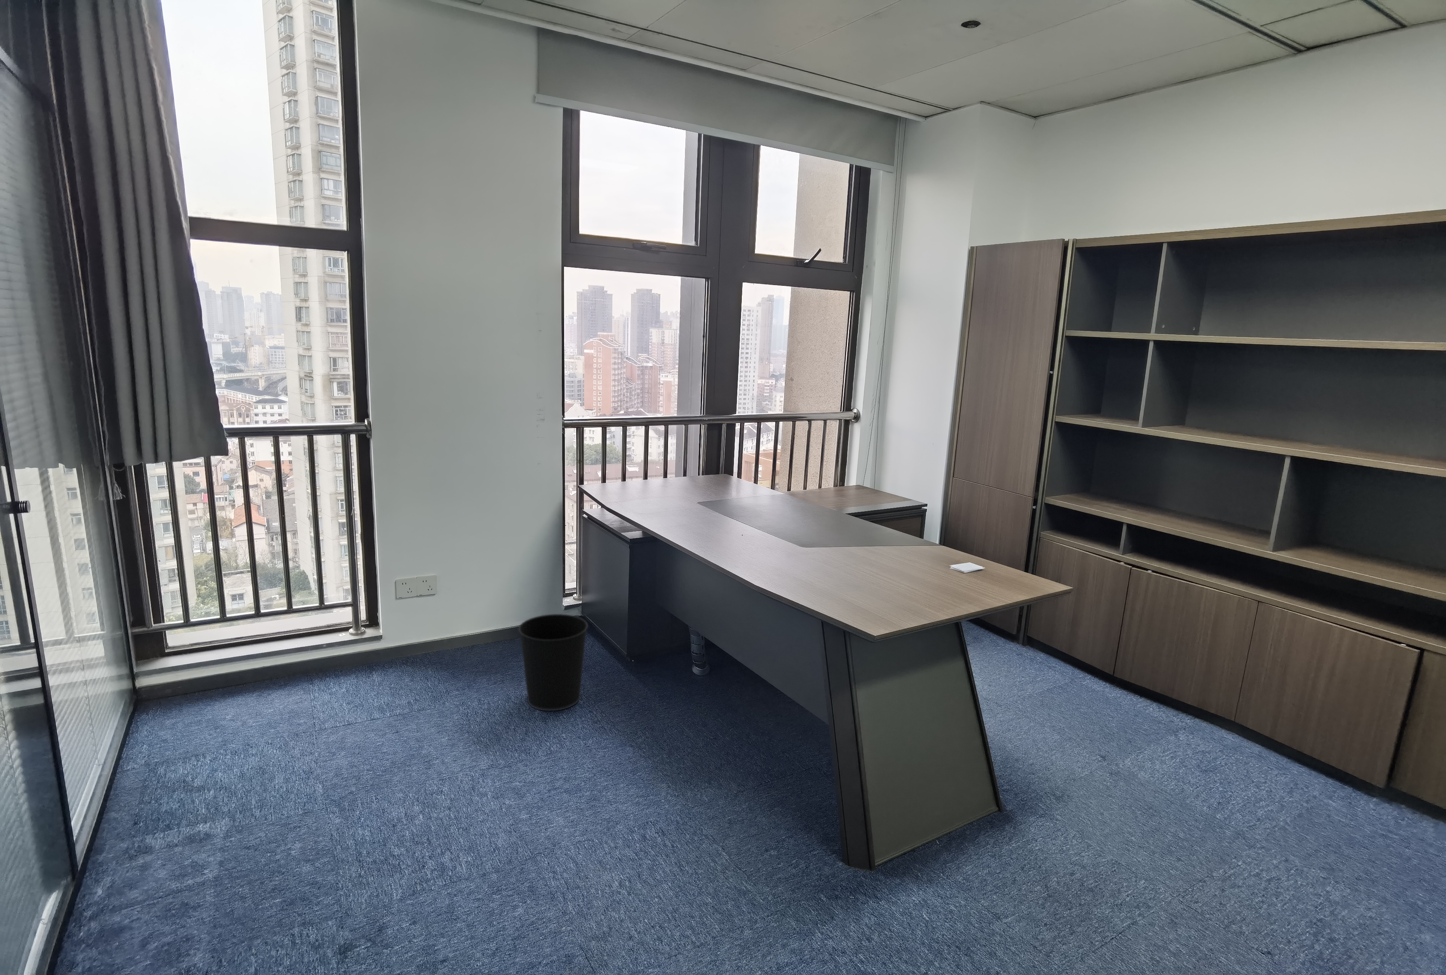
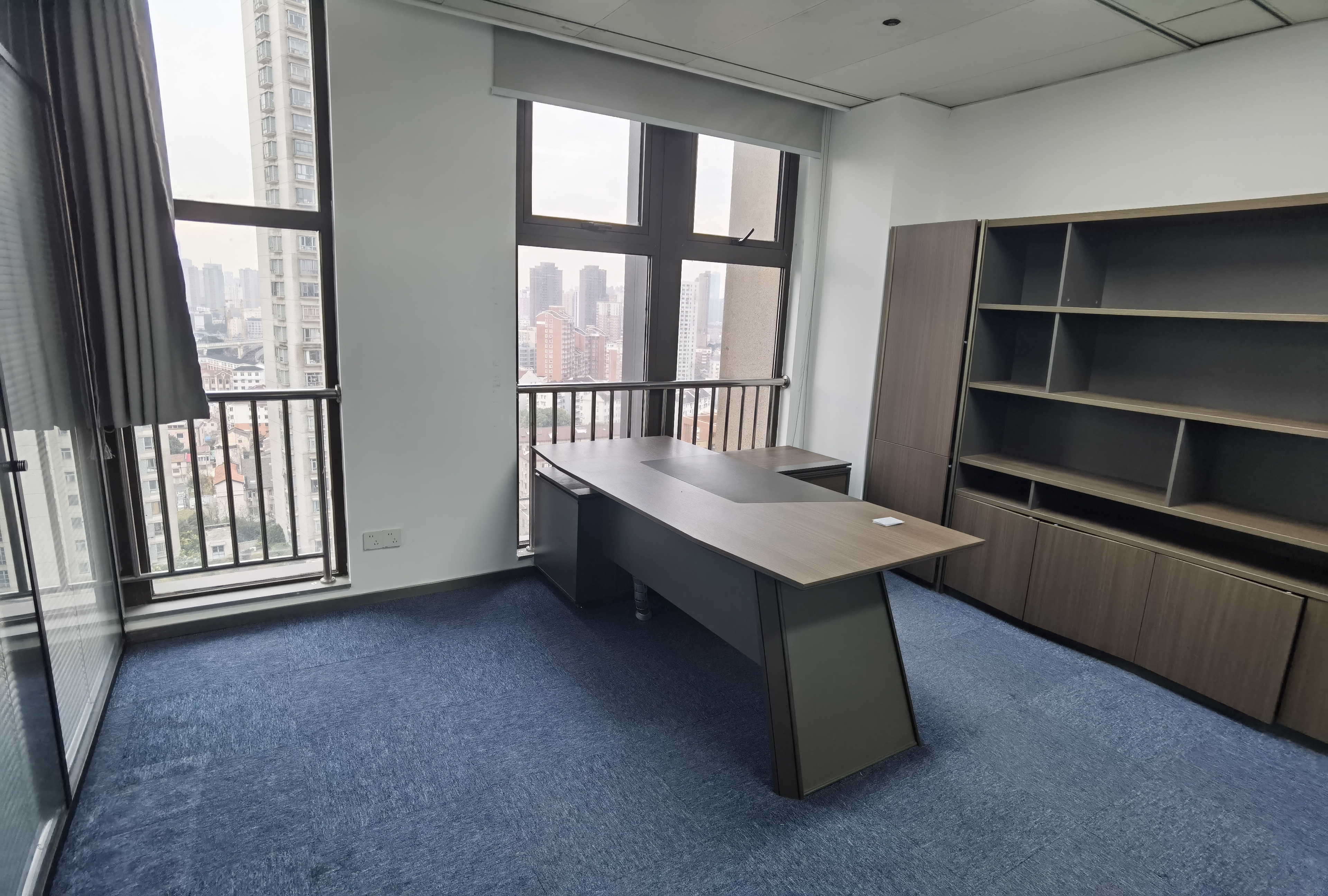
- wastebasket [518,614,589,712]
